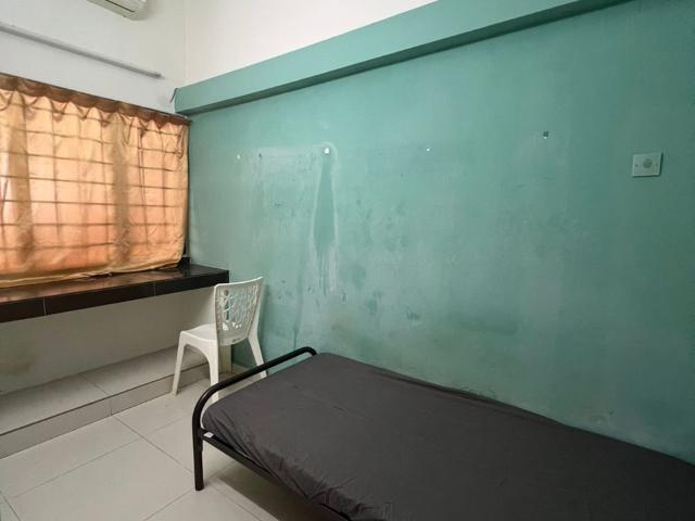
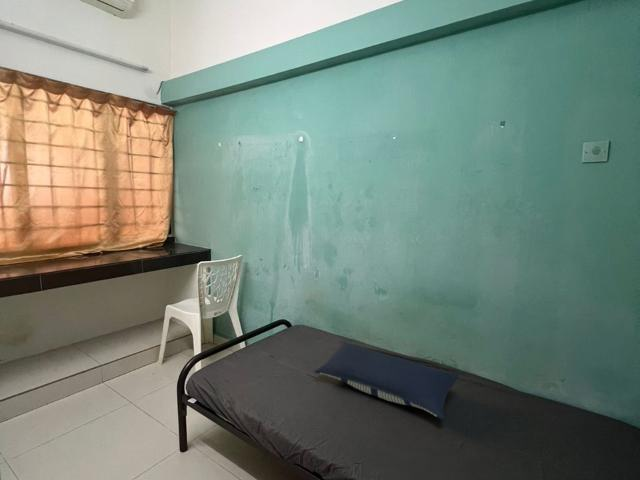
+ pillow [313,341,460,421]
